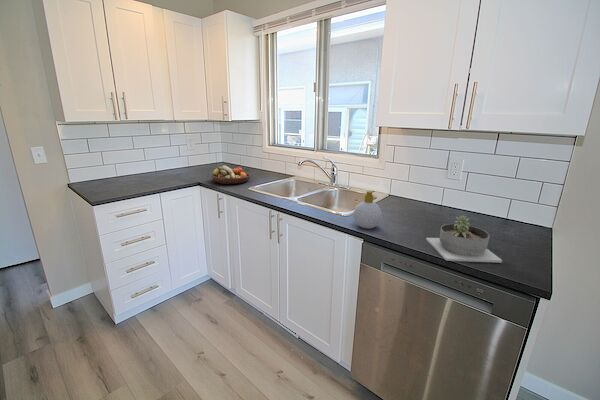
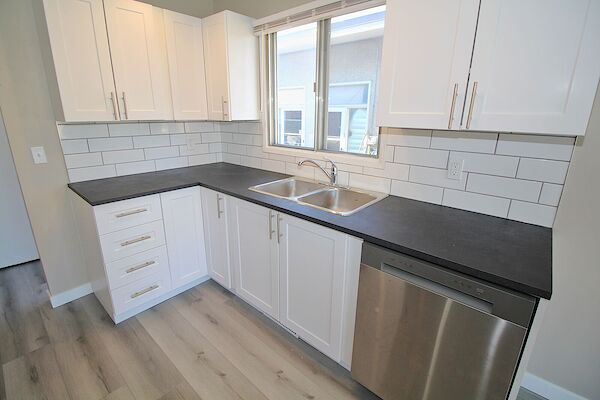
- fruit bowl [211,164,251,185]
- succulent planter [425,215,503,264]
- soap bottle [353,190,383,230]
